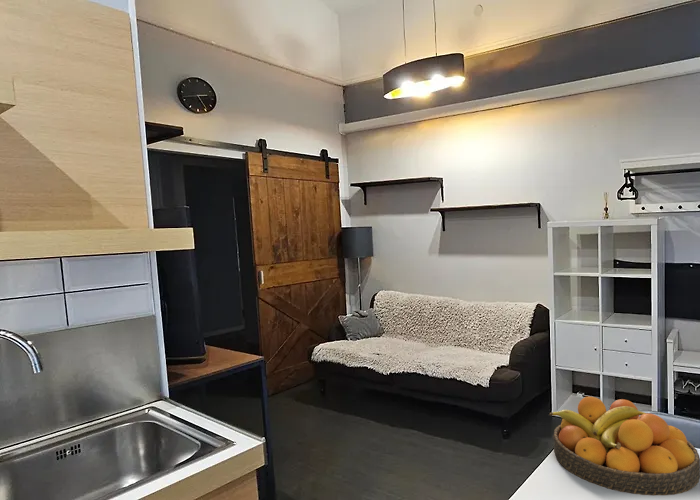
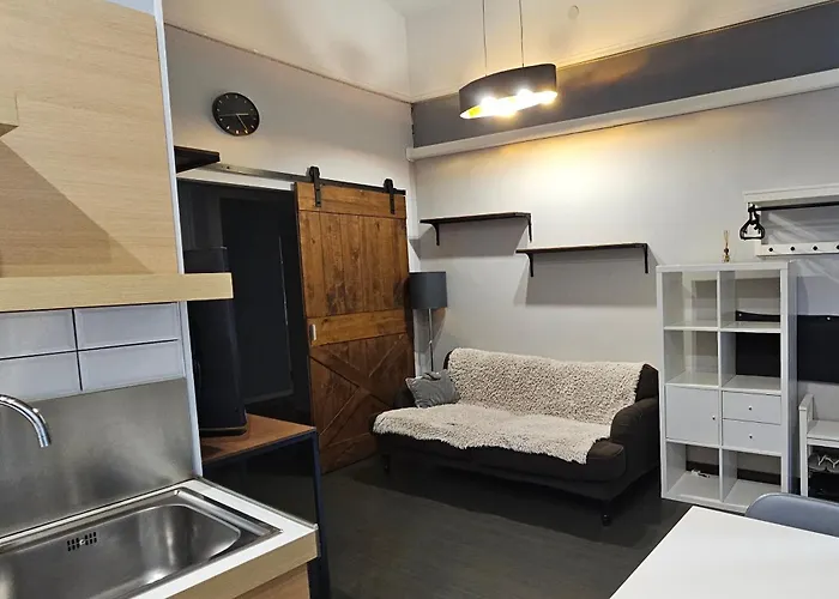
- fruit bowl [548,396,700,496]
